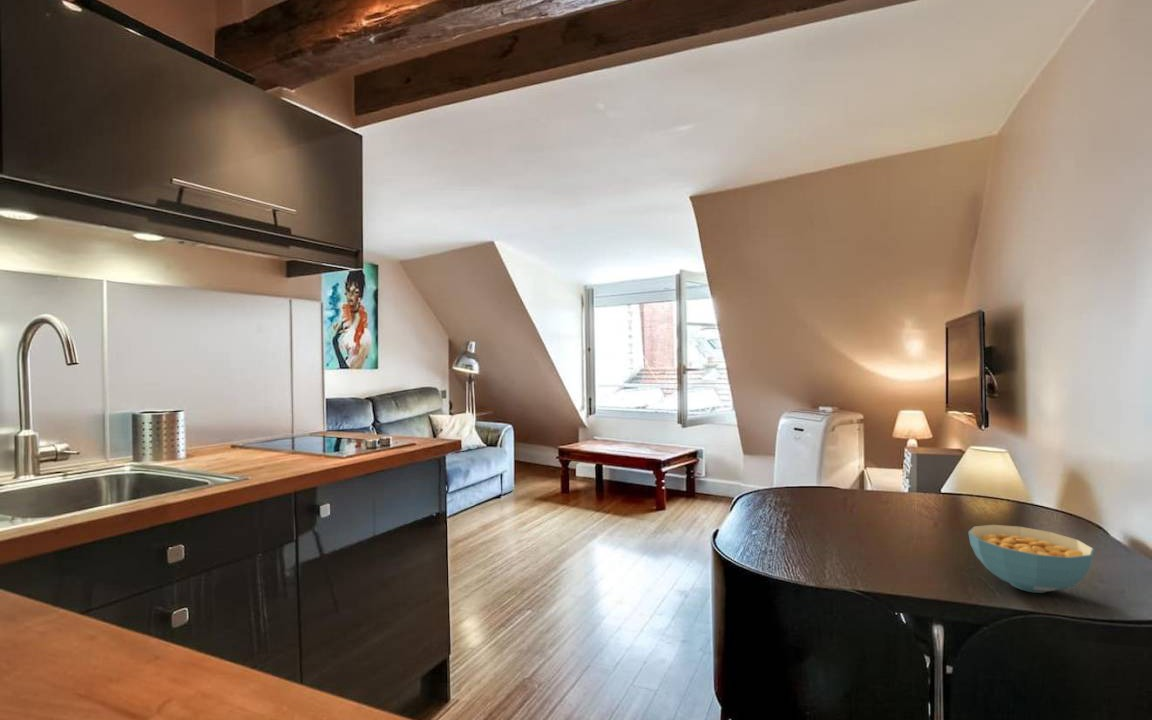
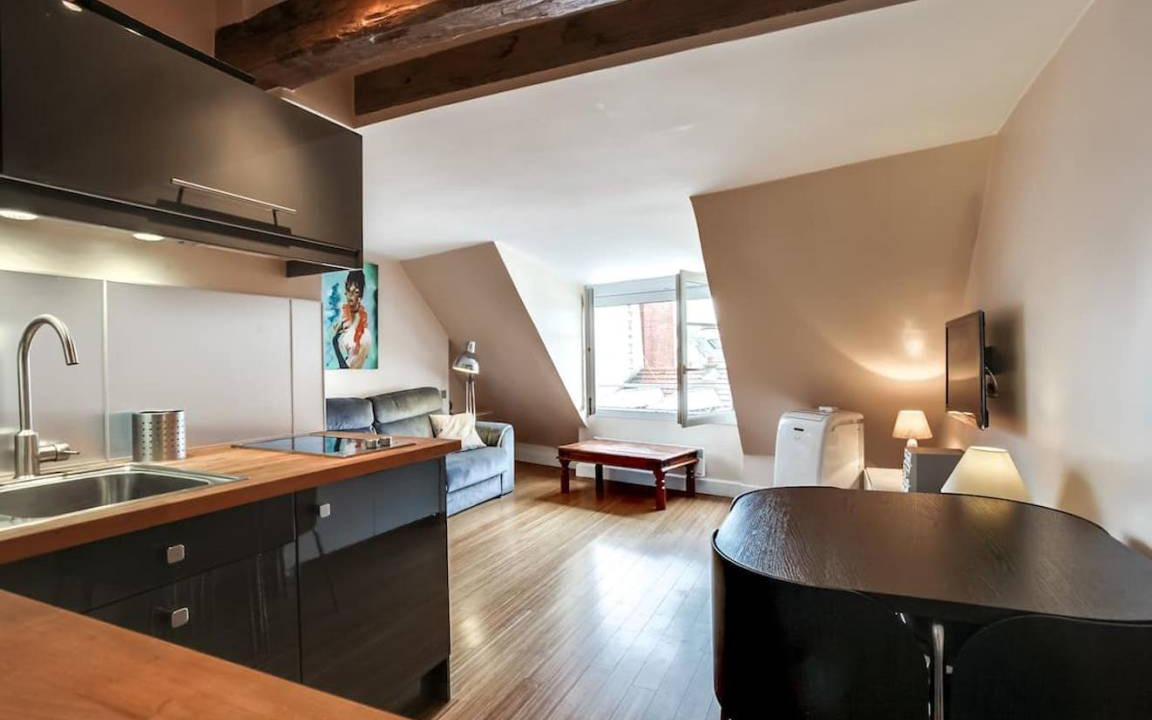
- cereal bowl [967,524,1095,594]
